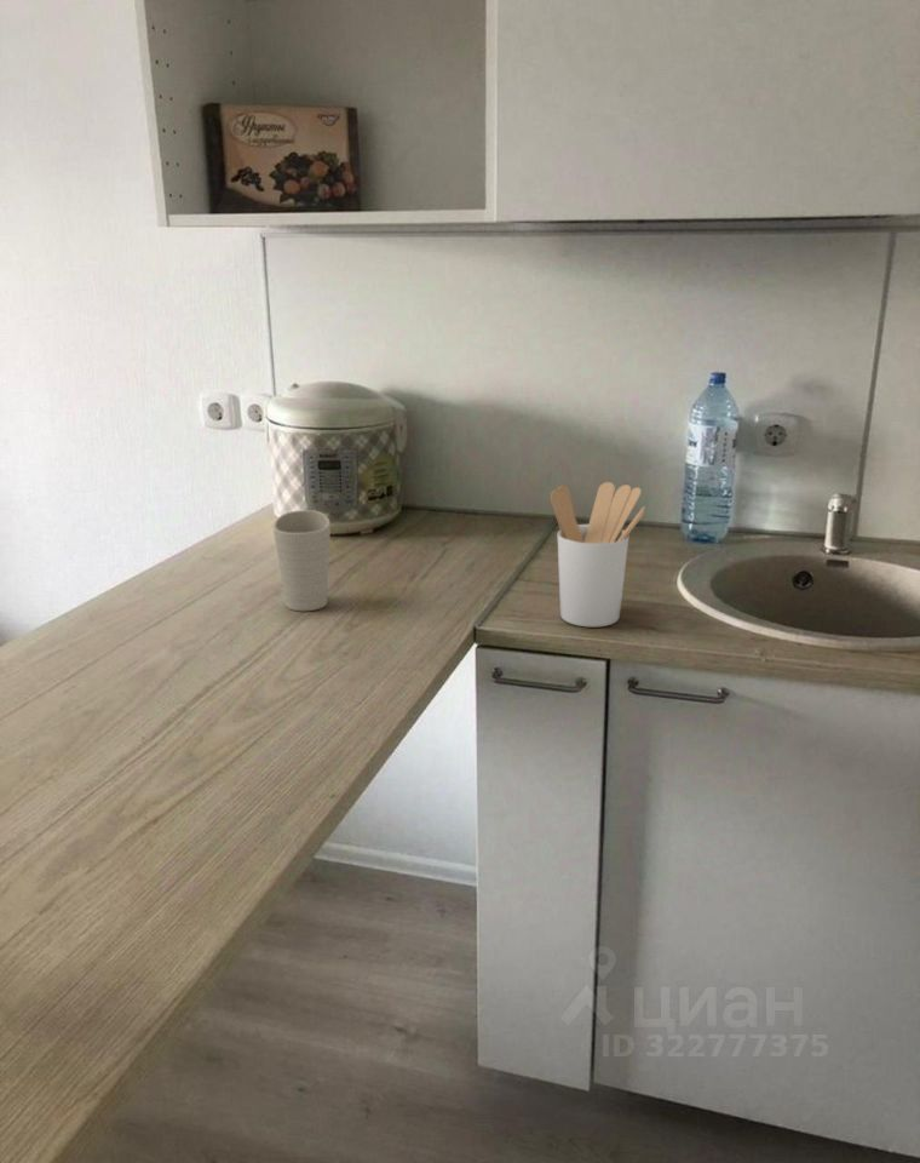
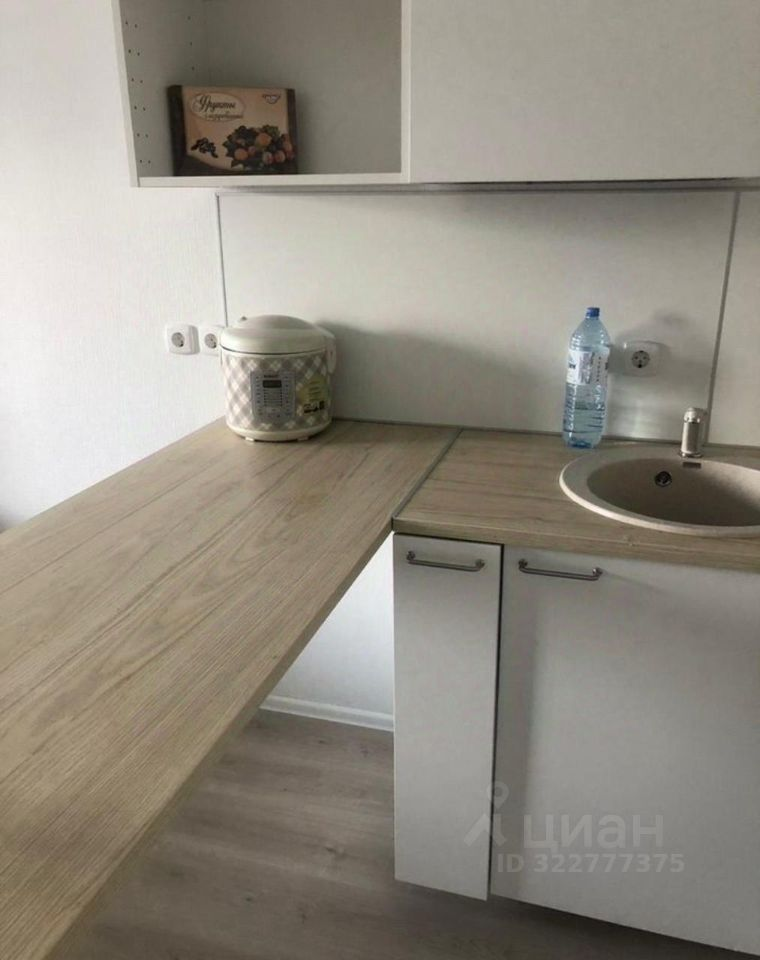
- utensil holder [550,481,646,629]
- cup [271,509,332,612]
